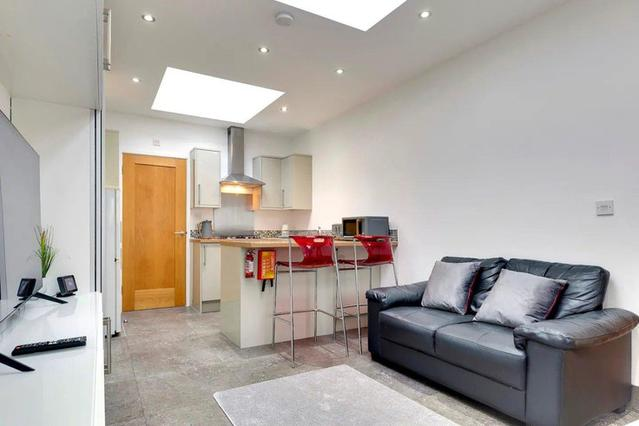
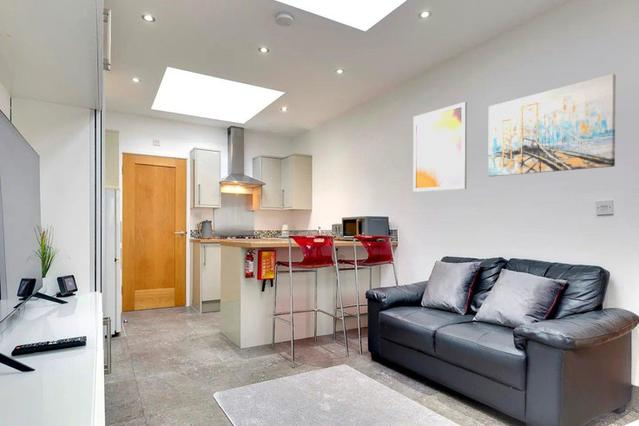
+ wall art [412,101,468,193]
+ wall art [487,73,617,177]
